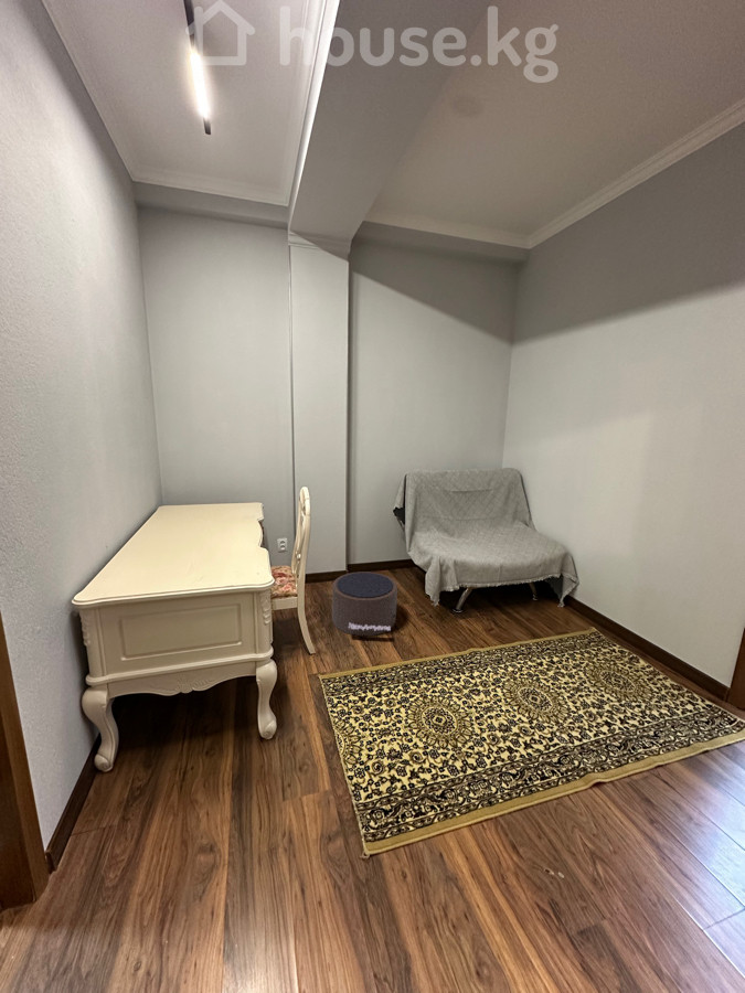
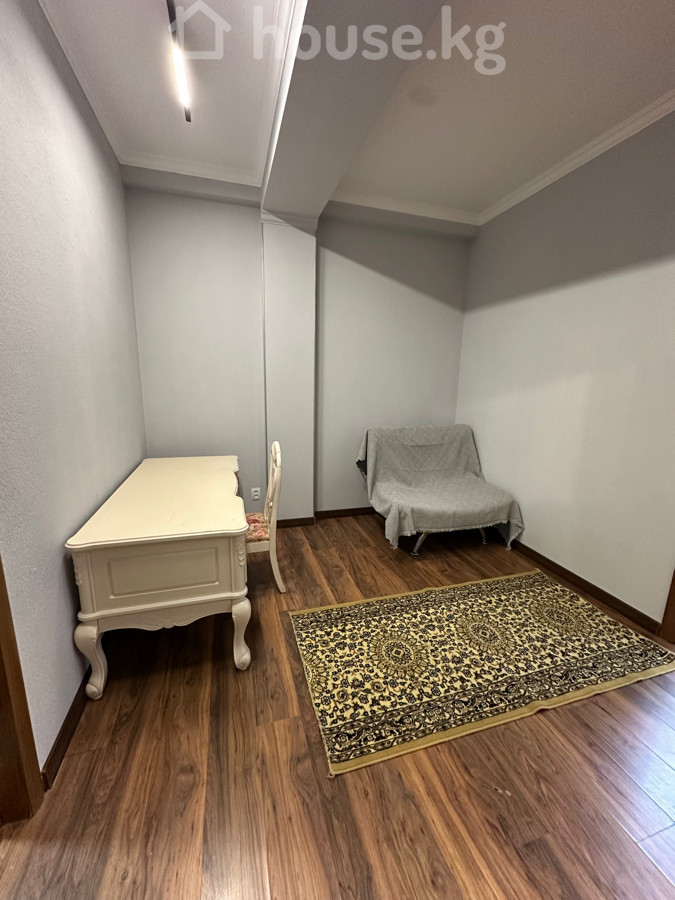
- pouf [331,570,398,637]
